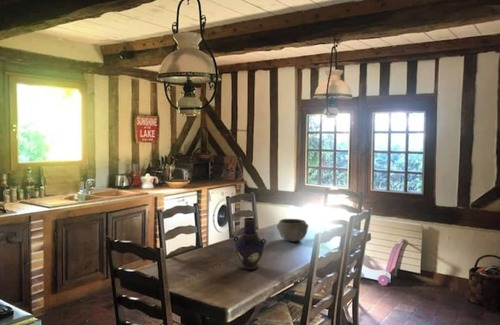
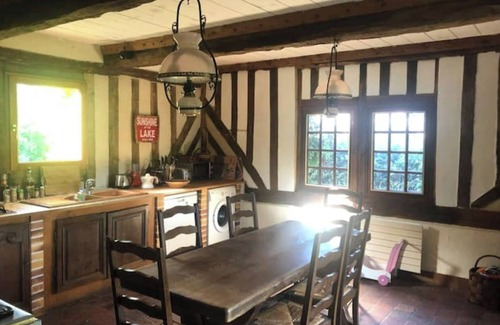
- bowl [276,218,309,243]
- vase [233,217,267,271]
